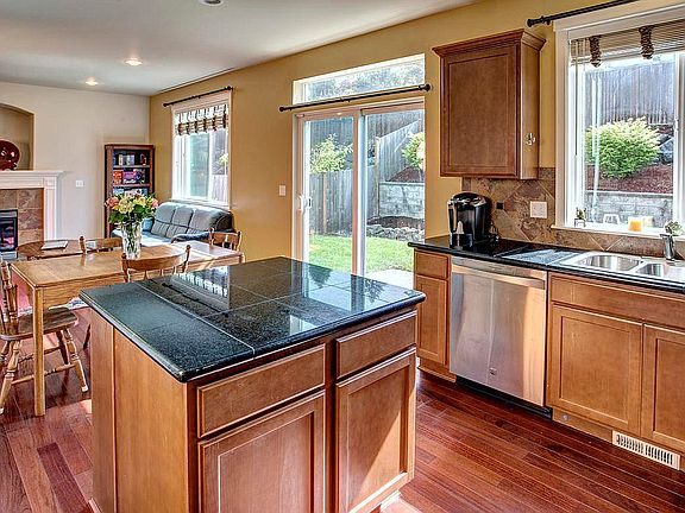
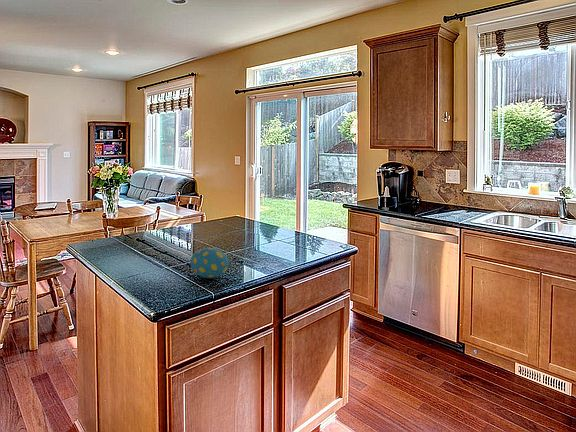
+ decorative egg [189,247,230,279]
